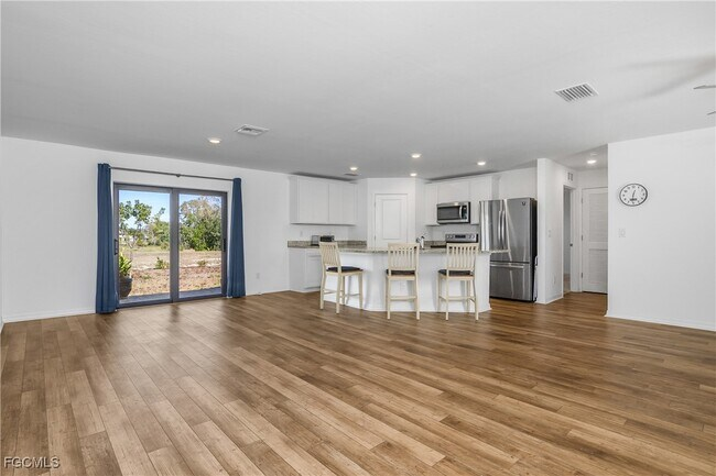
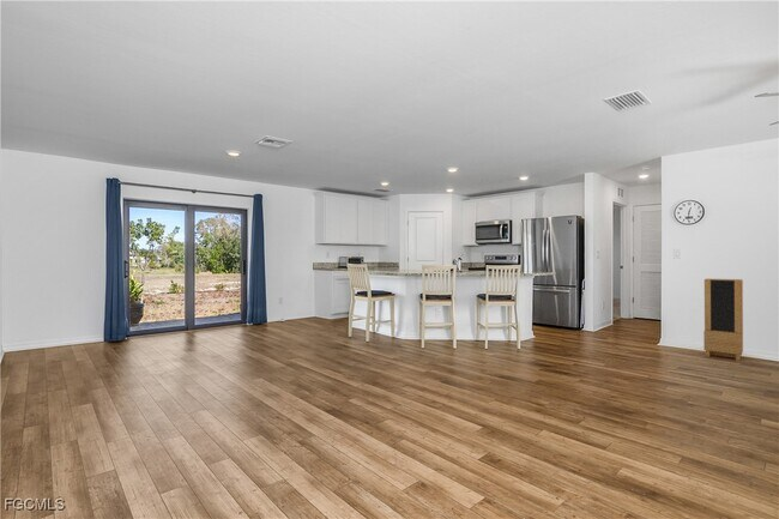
+ storage cabinet [702,278,744,362]
